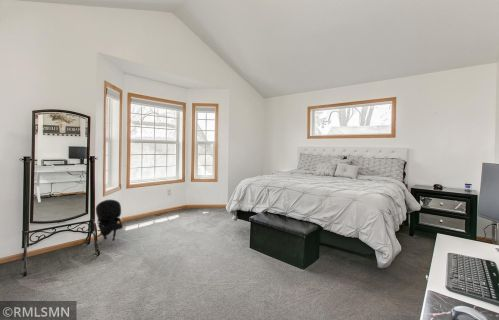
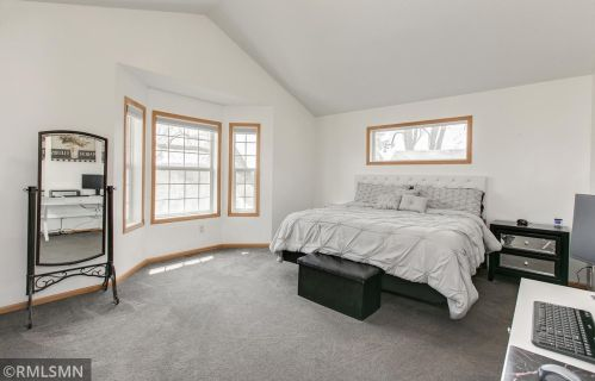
- tactical helmet [95,199,124,242]
